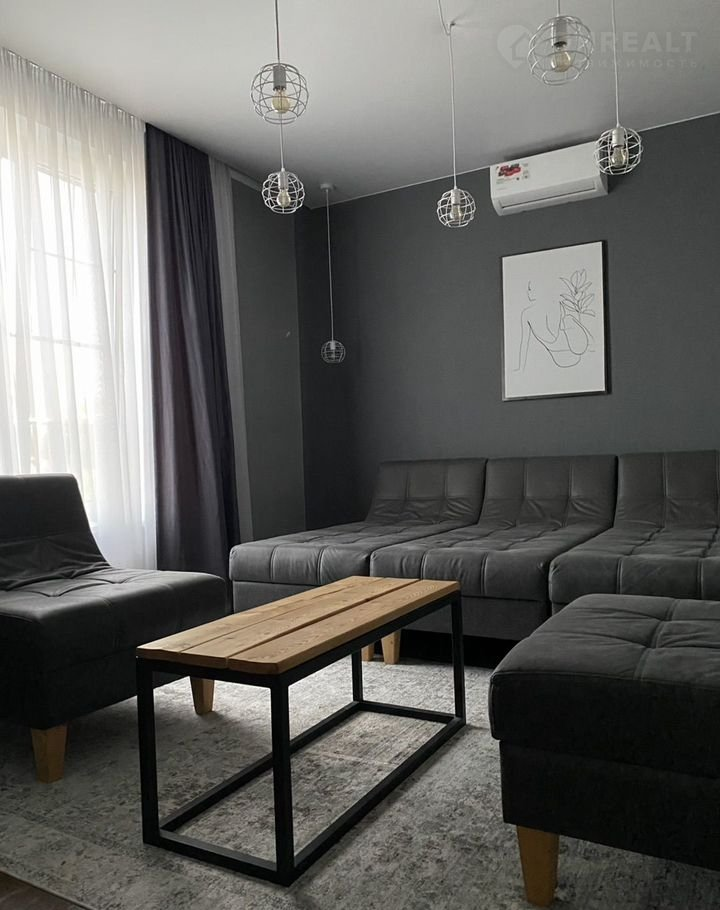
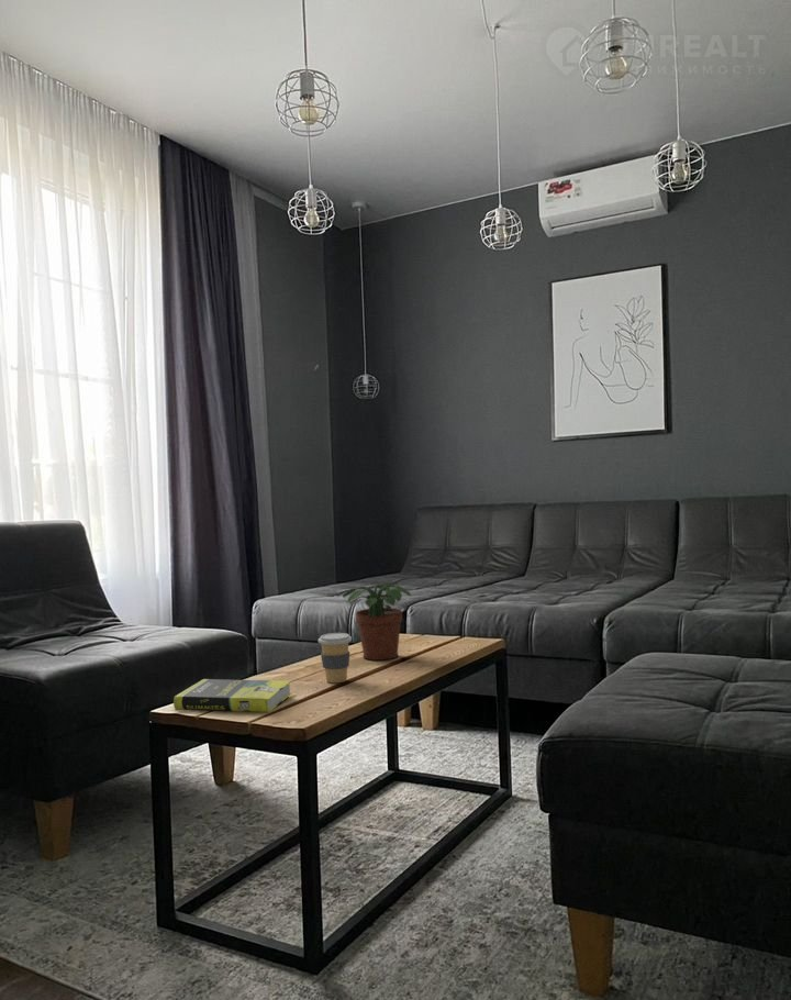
+ potted plant [342,582,412,662]
+ coffee cup [317,632,353,684]
+ book [172,678,292,713]
